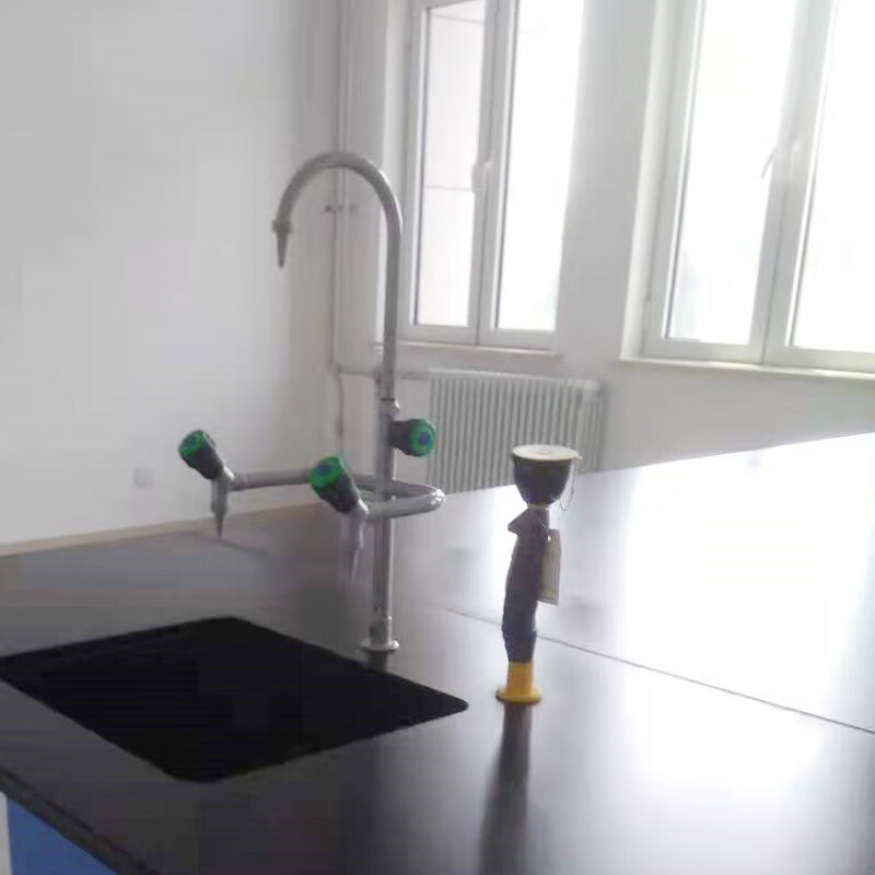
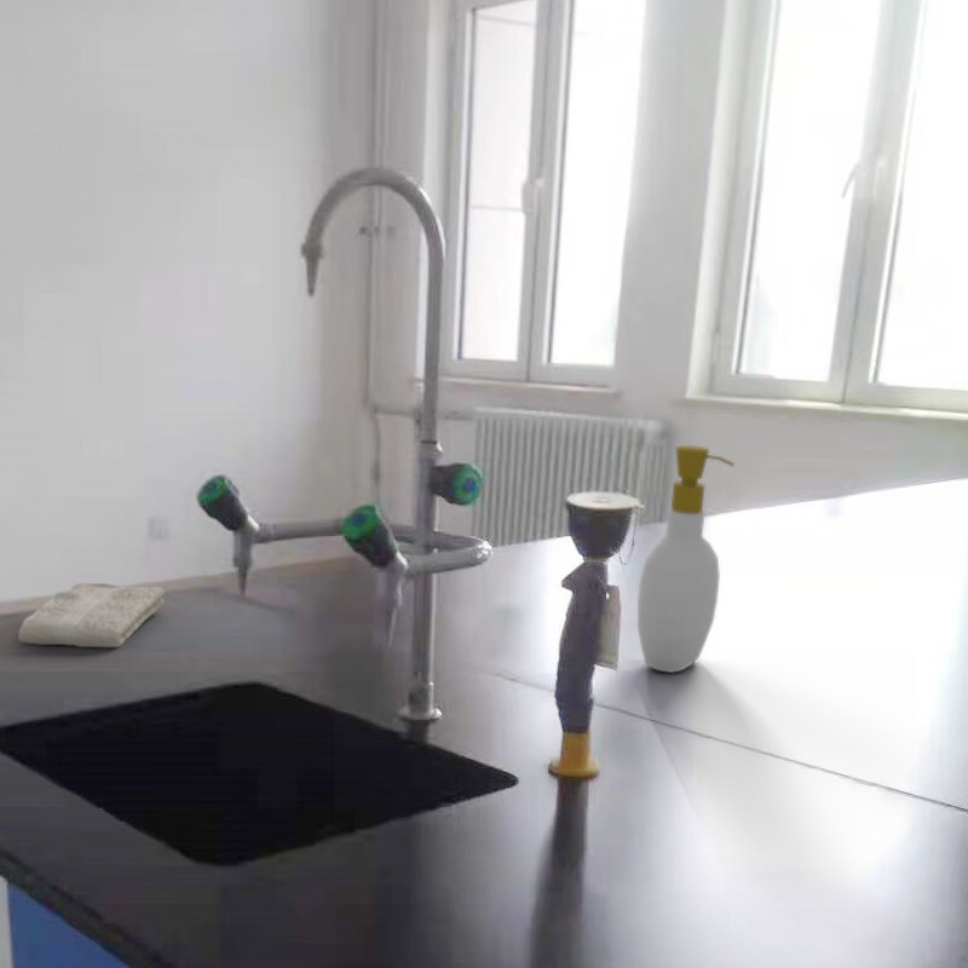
+ washcloth [17,582,165,649]
+ soap bottle [636,444,736,674]
